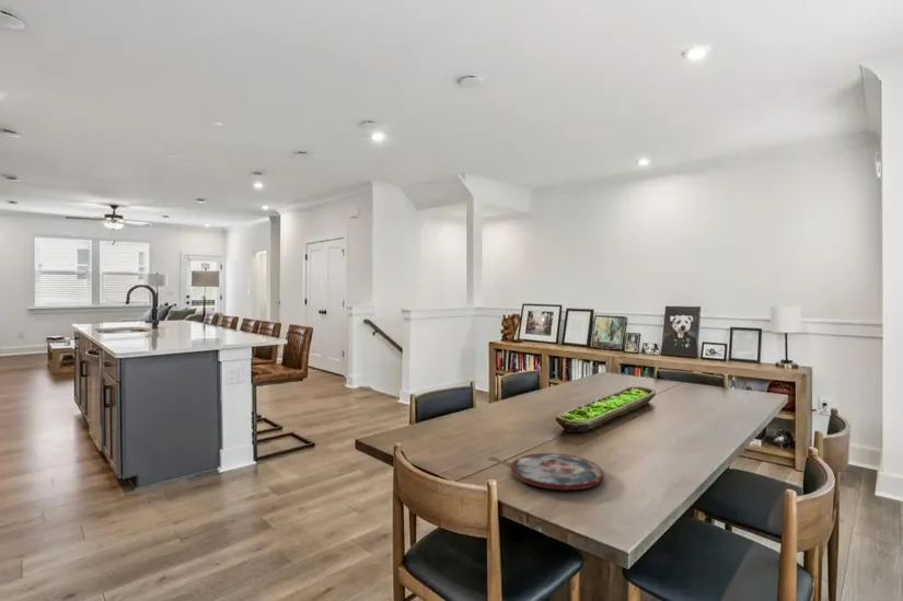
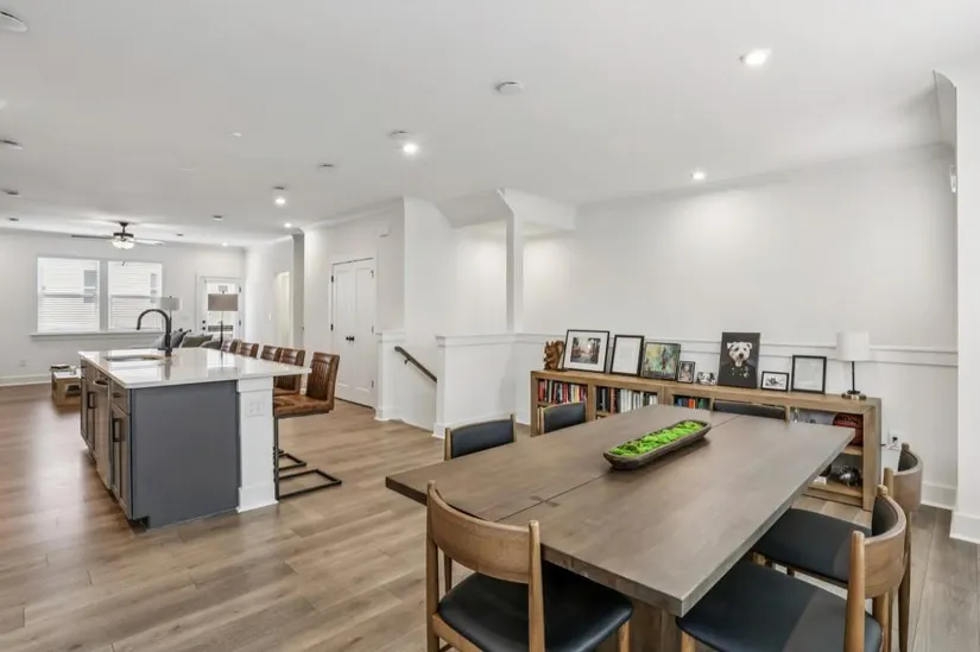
- plate [510,452,605,490]
